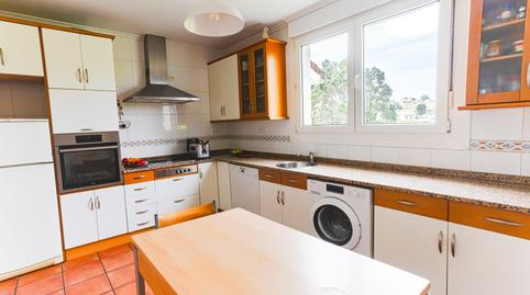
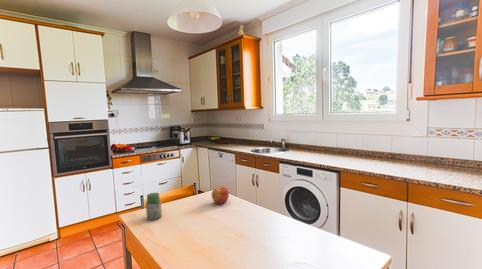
+ jar [145,192,163,221]
+ apple [211,186,230,205]
